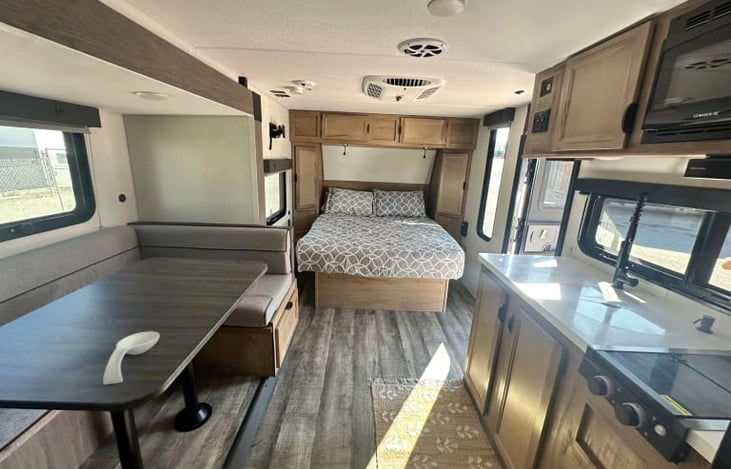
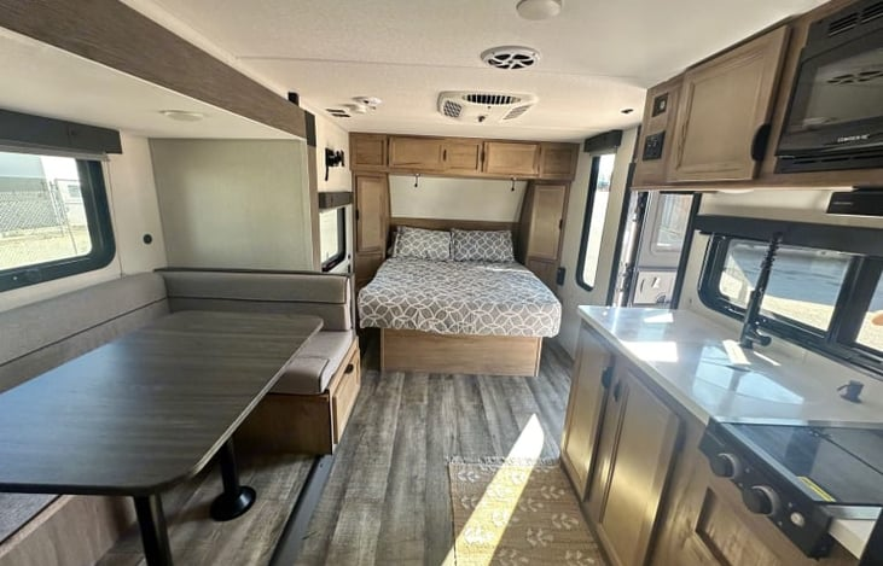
- spoon rest [102,330,161,385]
